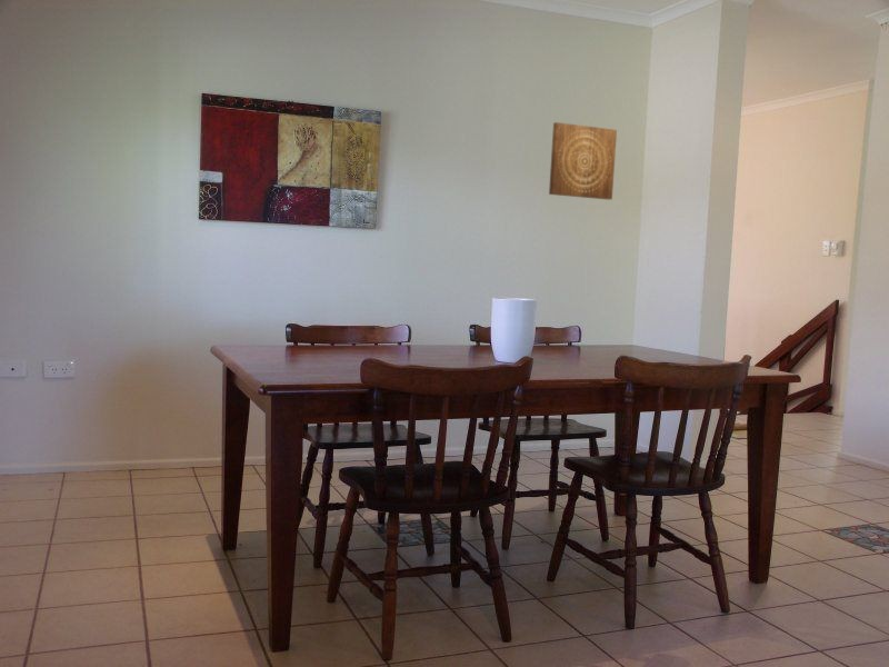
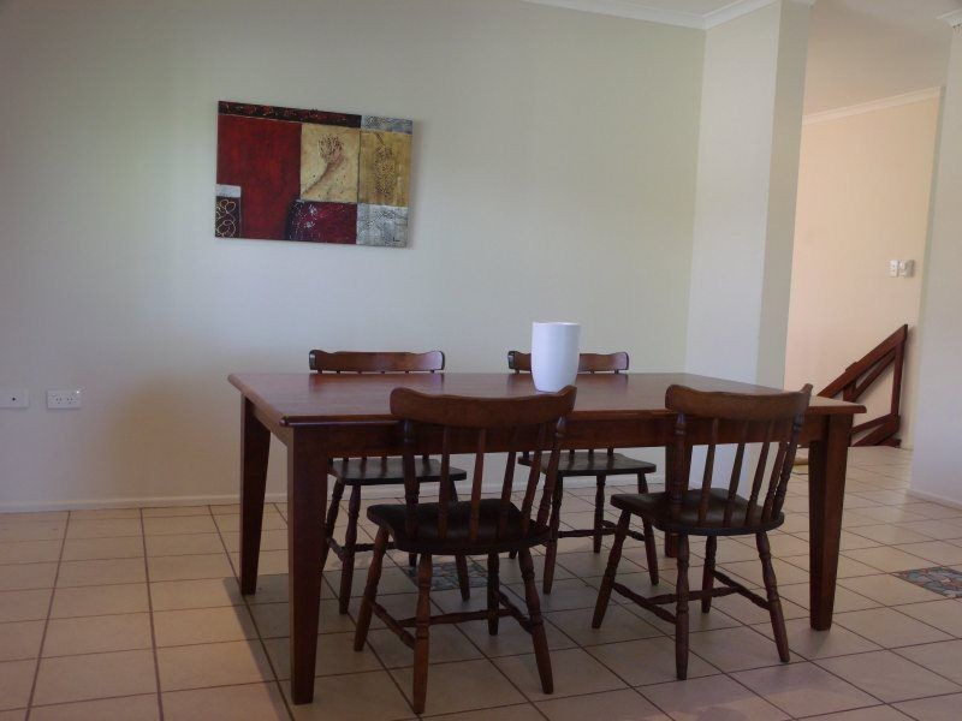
- wall art [548,121,618,201]
